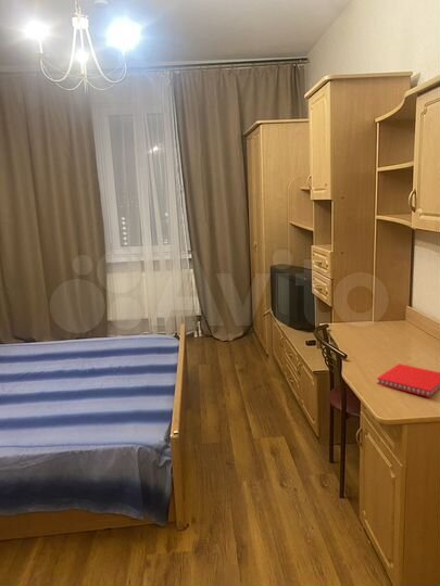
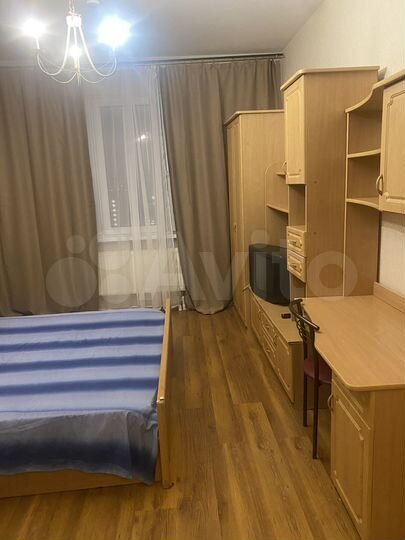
- notebook [376,362,440,398]
